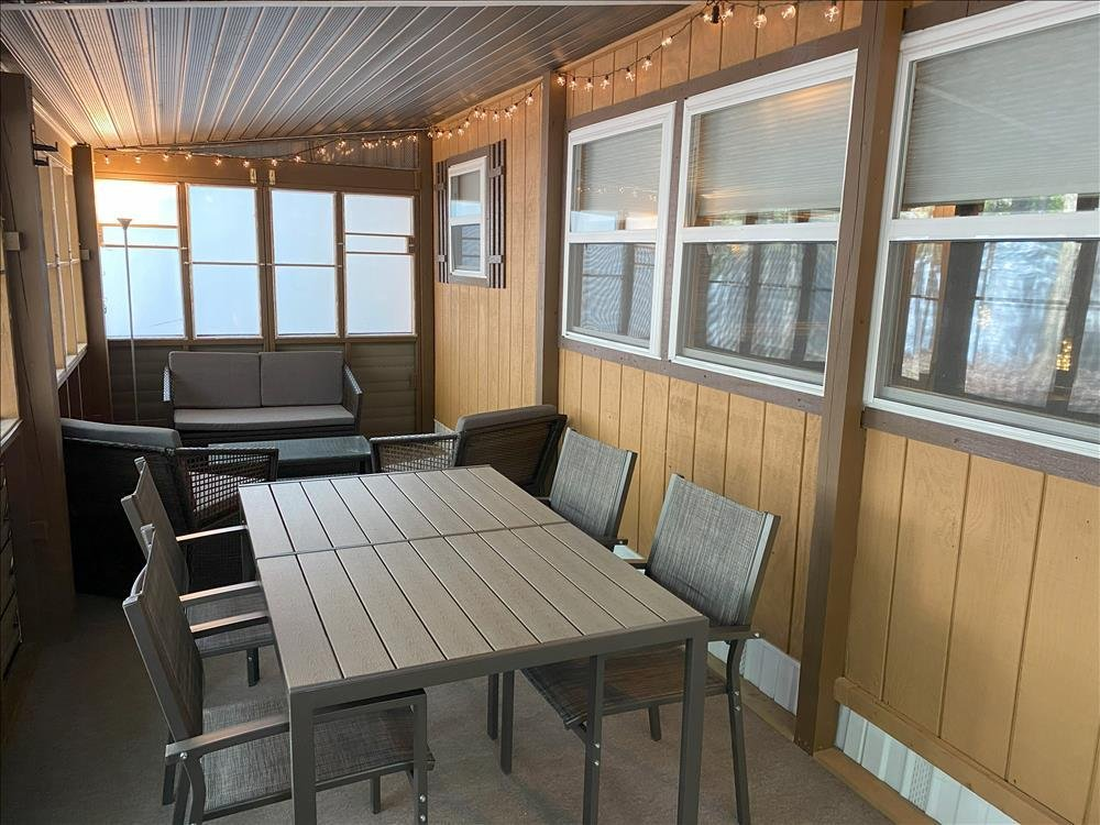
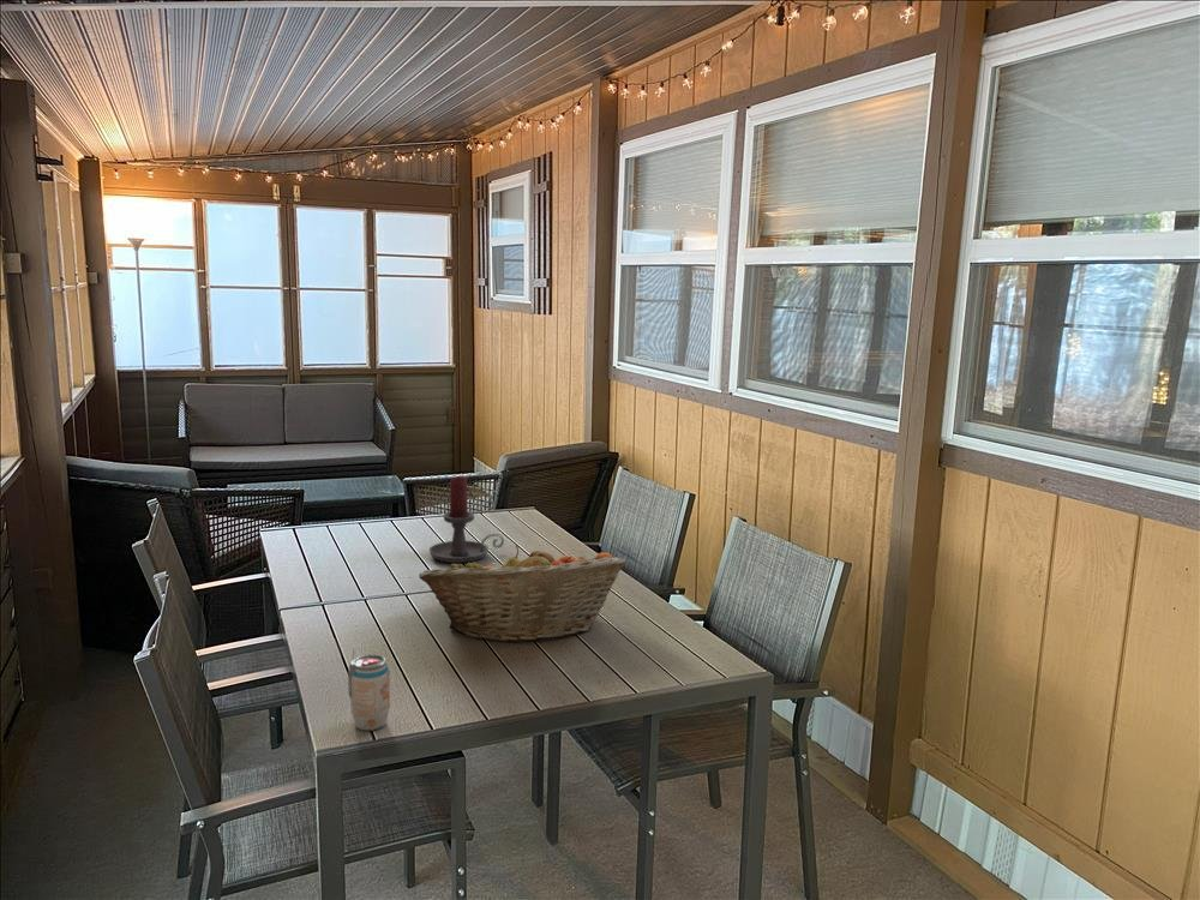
+ beverage can [347,647,391,732]
+ fruit basket [418,545,626,643]
+ candle holder [428,475,505,564]
